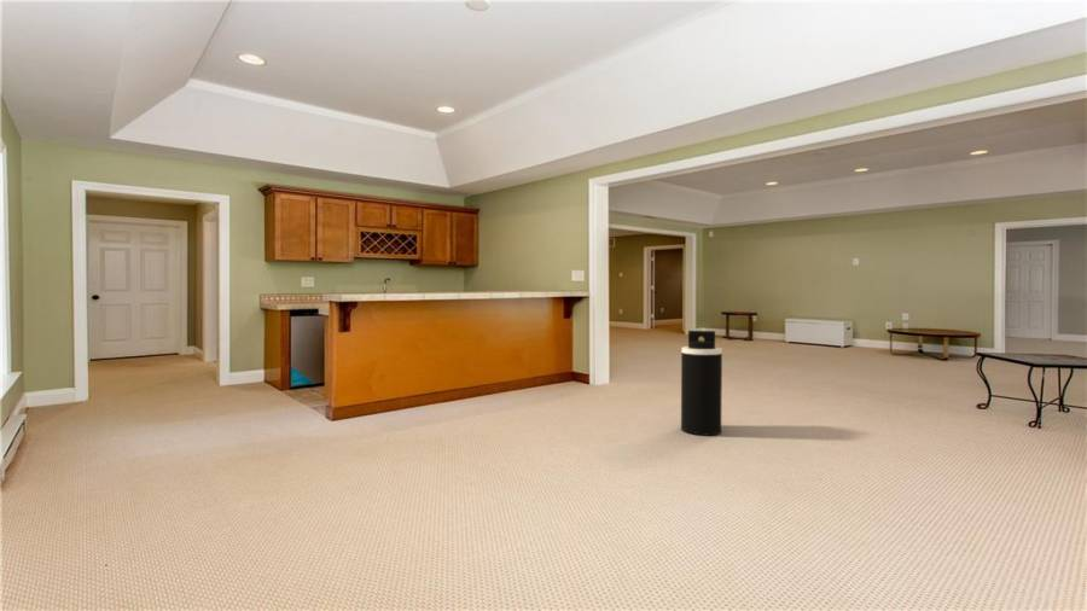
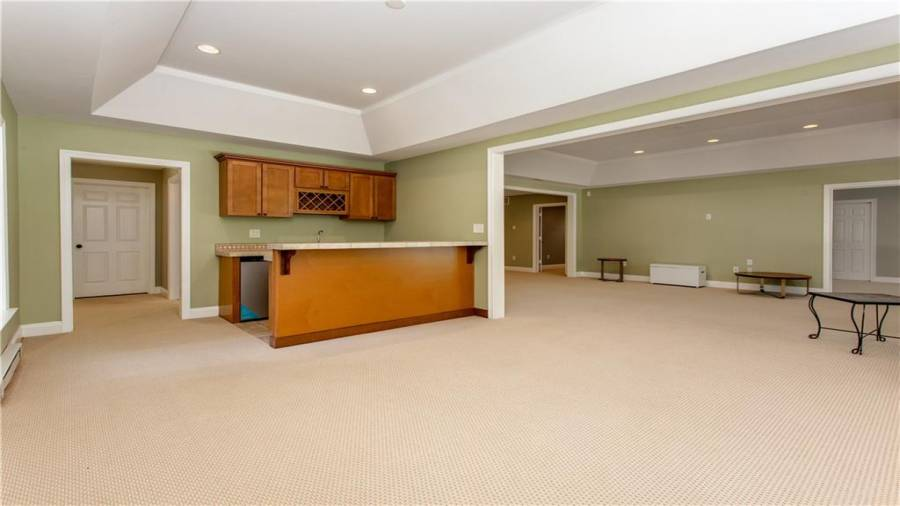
- trash can [680,330,723,437]
